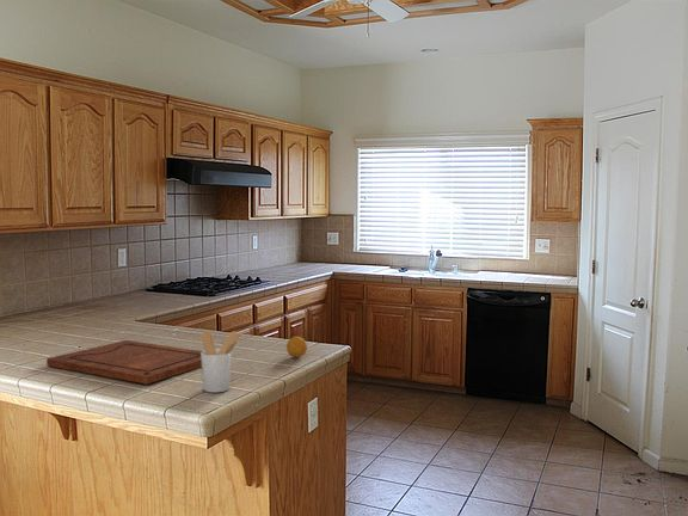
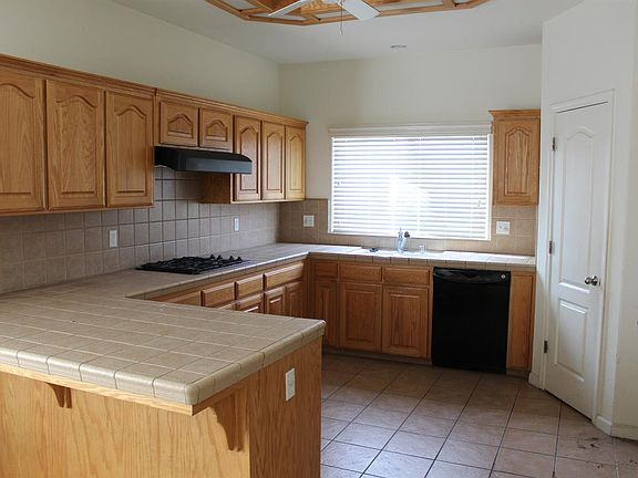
- cutting board [45,339,203,385]
- fruit [285,336,308,358]
- utensil holder [199,330,244,393]
